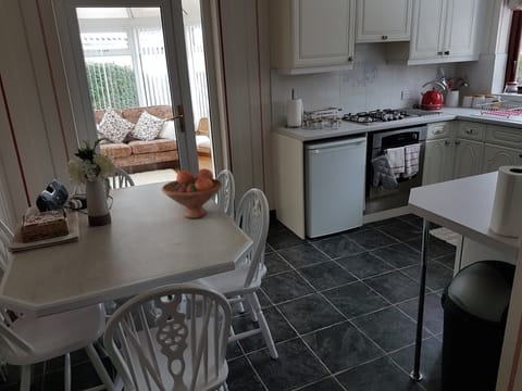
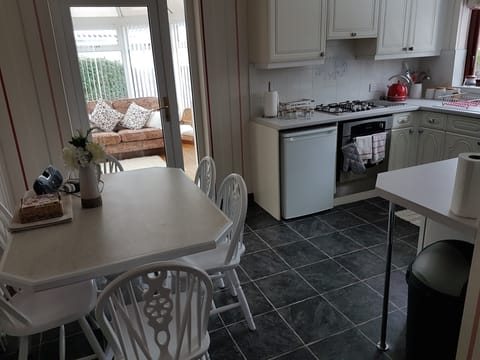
- fruit bowl [161,167,224,219]
